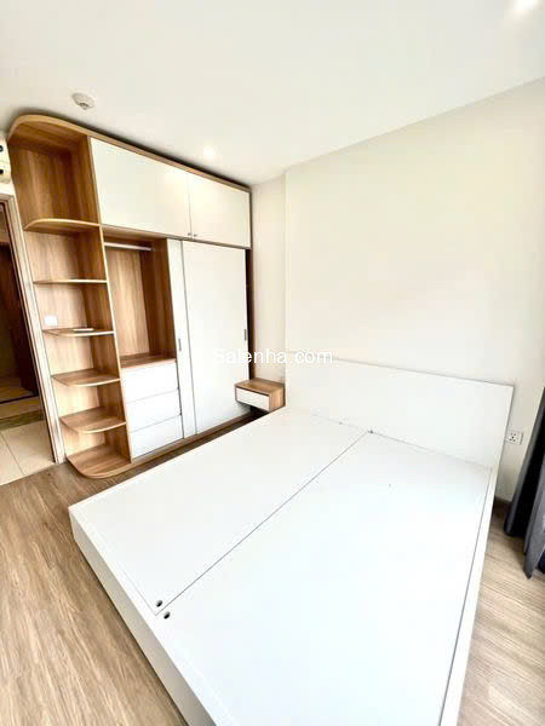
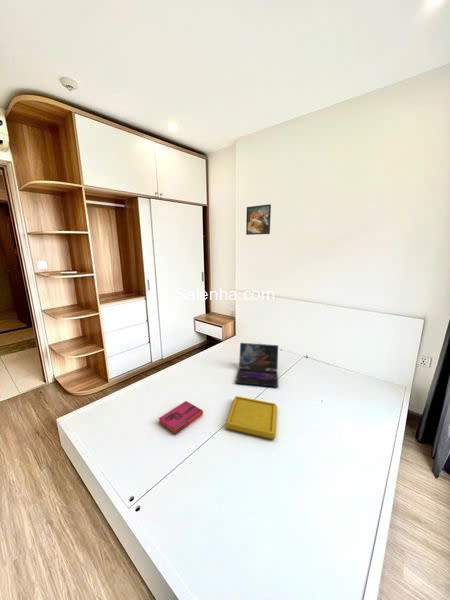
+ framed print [245,203,272,236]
+ laptop [235,342,279,388]
+ serving tray [224,395,278,440]
+ hardback book [158,400,204,435]
